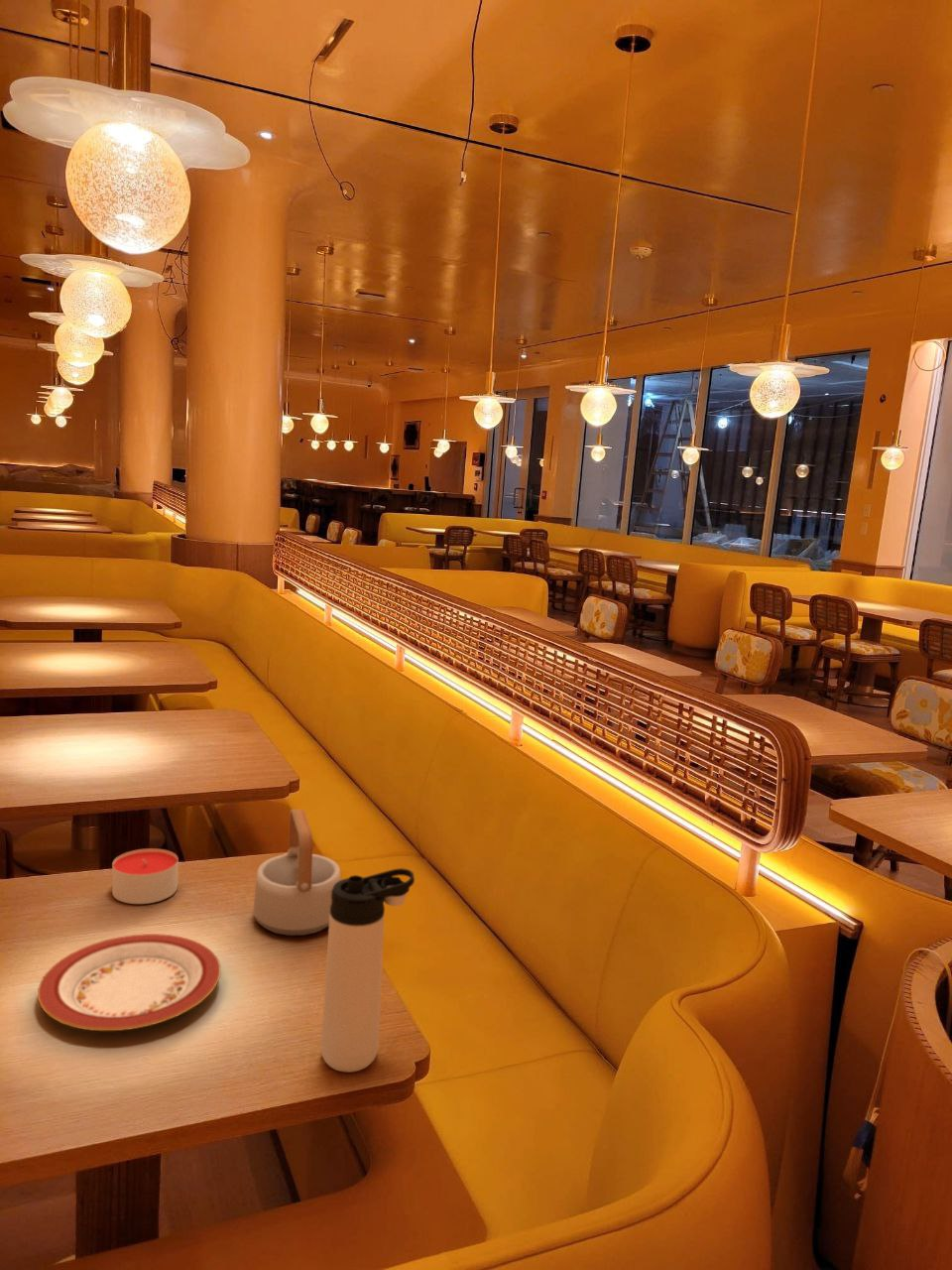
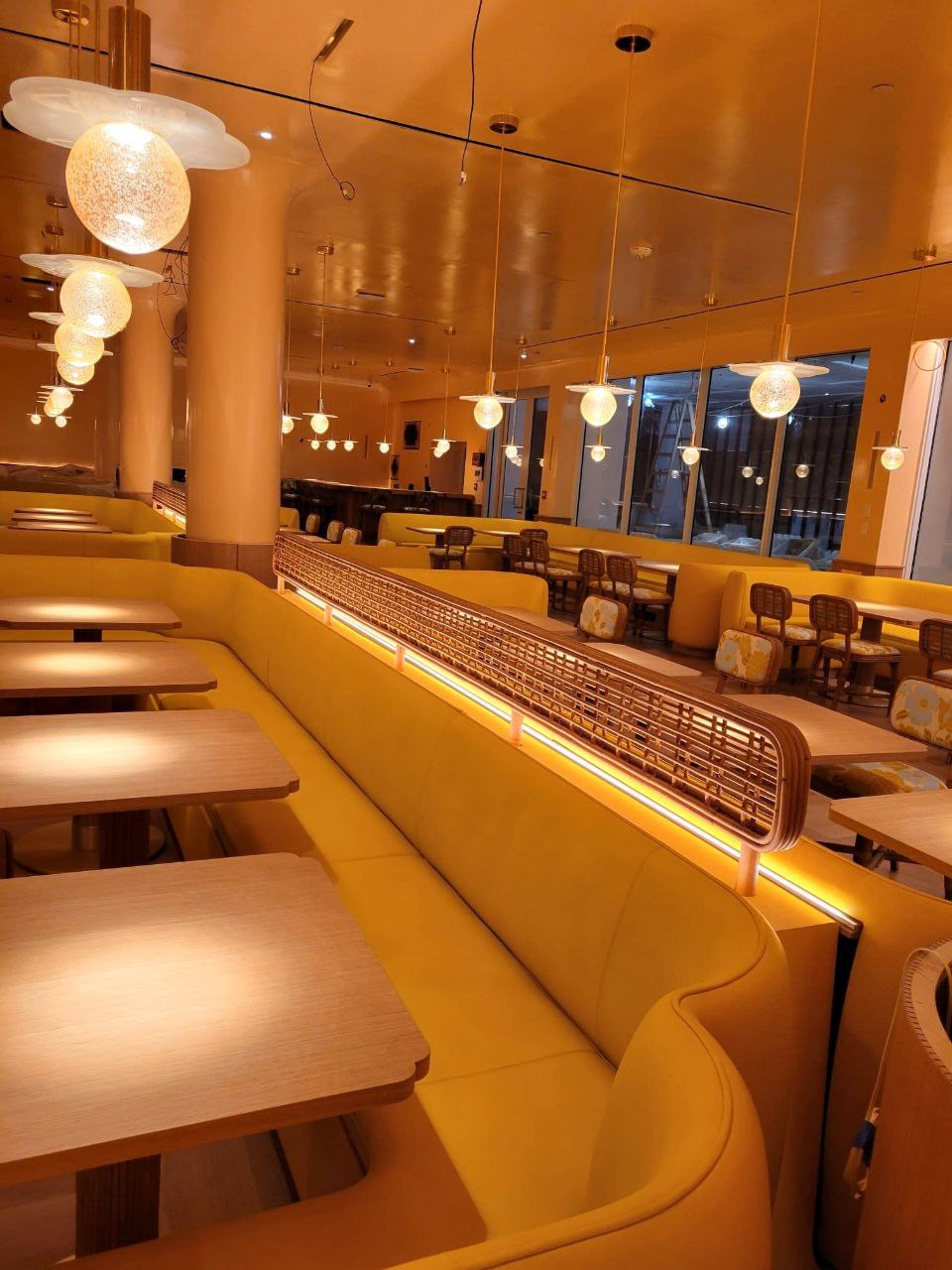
- candle [111,847,179,905]
- plate [37,933,221,1032]
- teapot [253,809,341,937]
- thermos bottle [320,867,416,1074]
